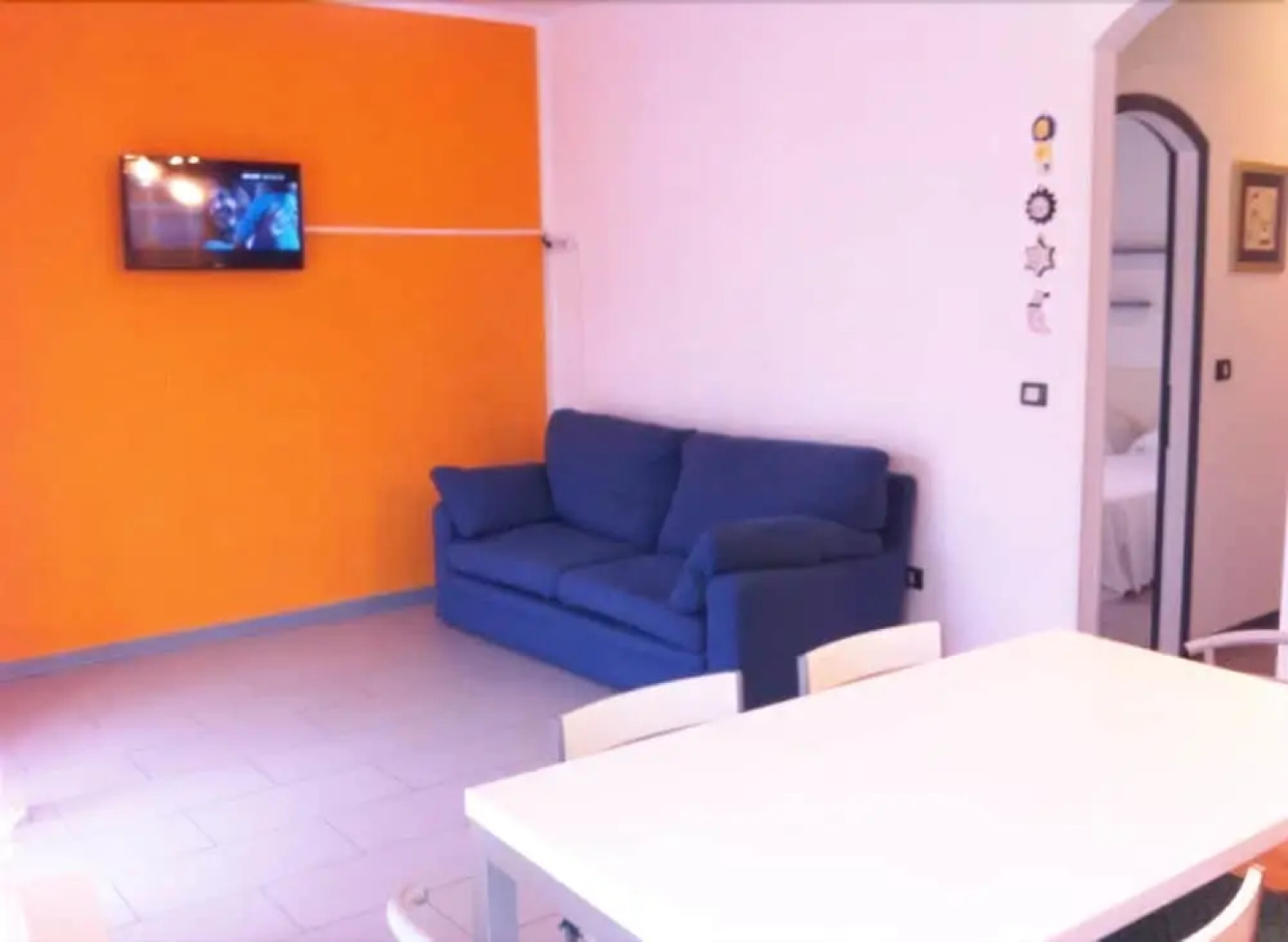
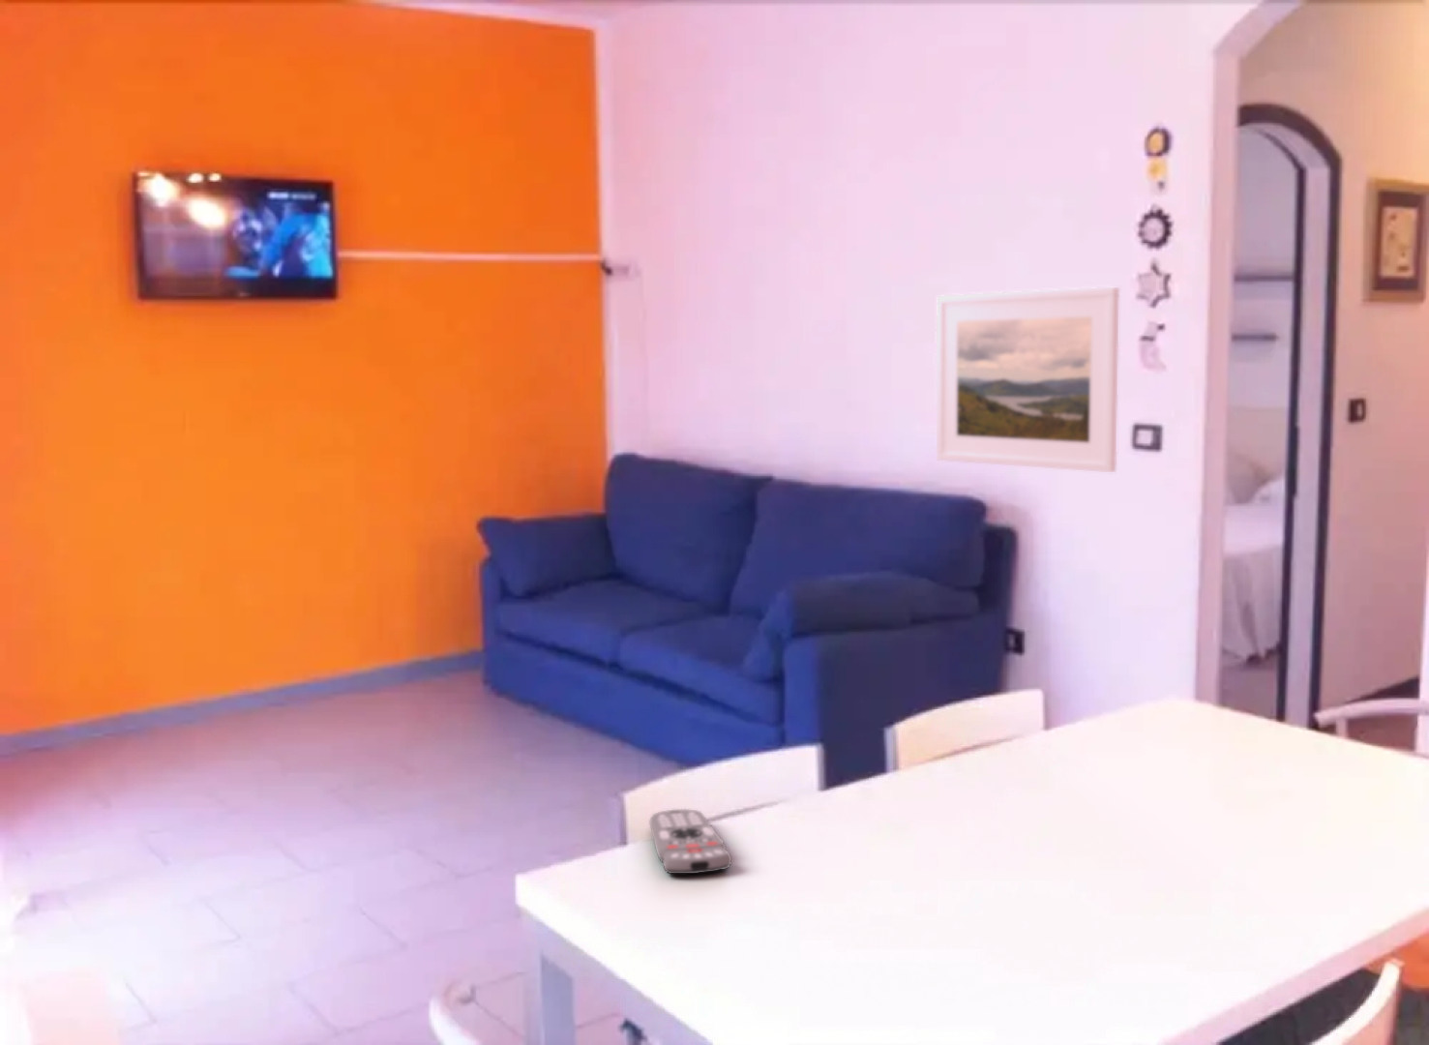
+ remote control [648,808,732,874]
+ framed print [935,286,1121,474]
